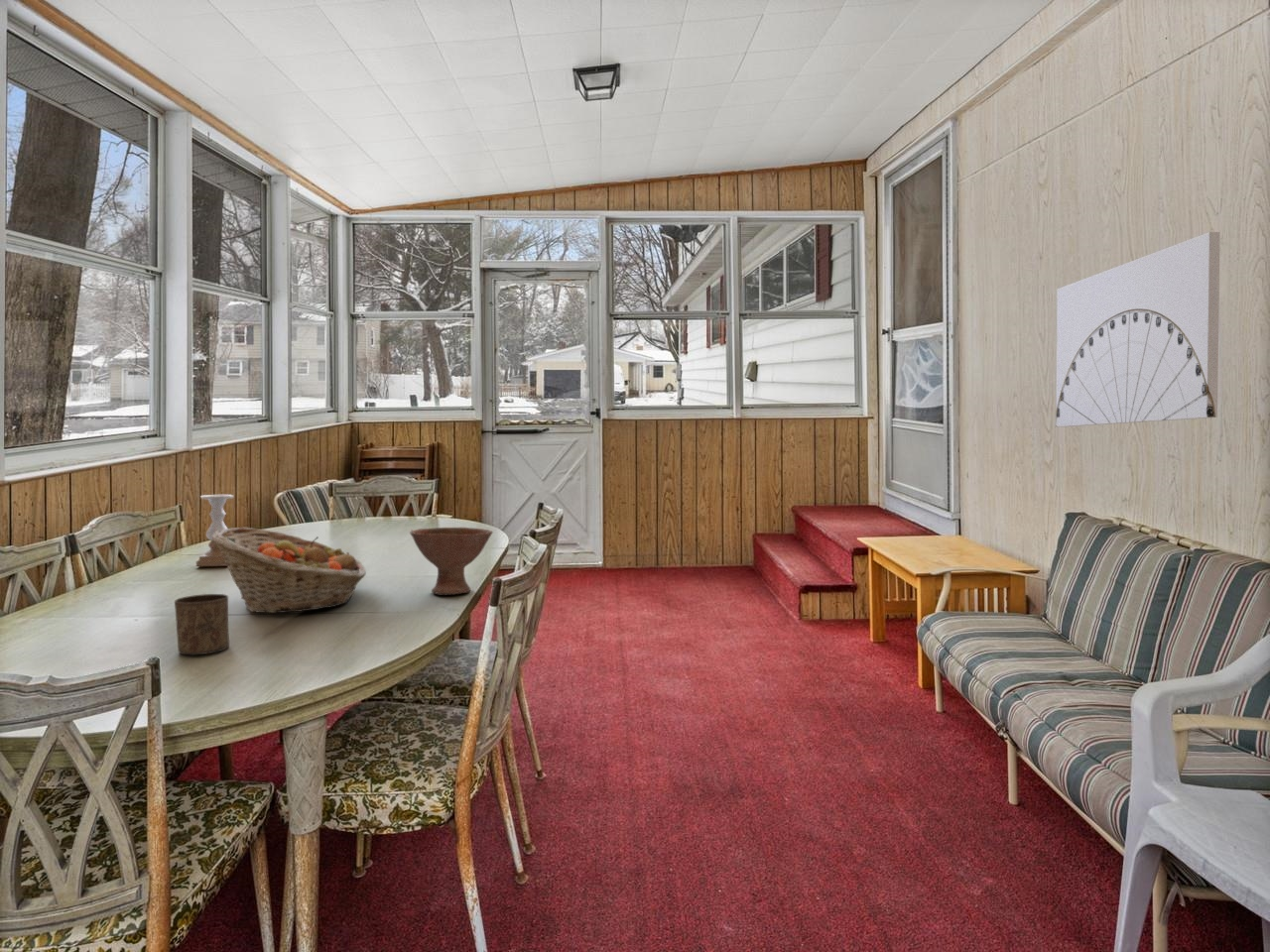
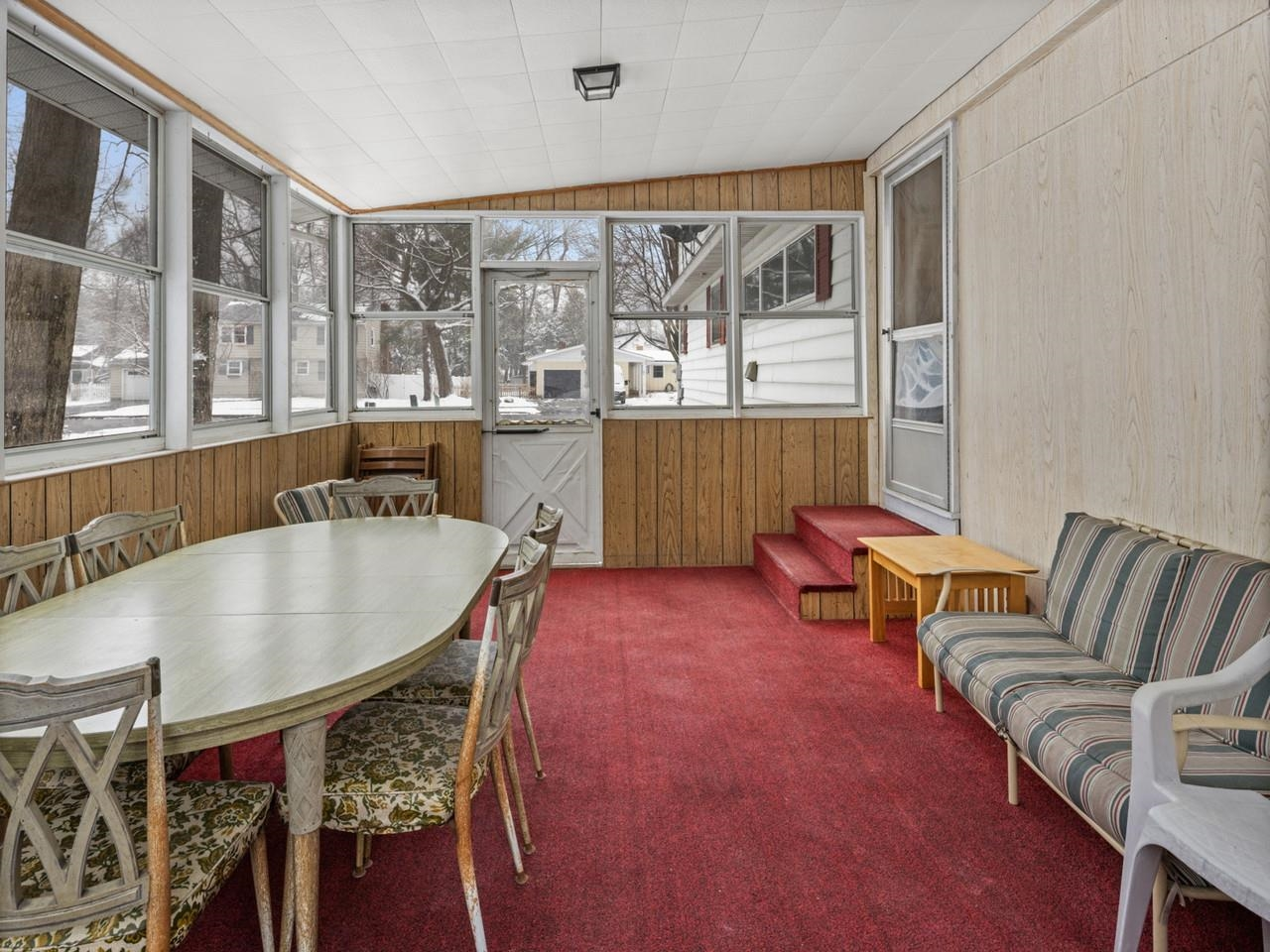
- bowl [409,527,494,596]
- cup [174,593,230,655]
- fruit basket [212,527,367,614]
- candle holder [195,494,235,567]
- wall art [1055,231,1221,427]
